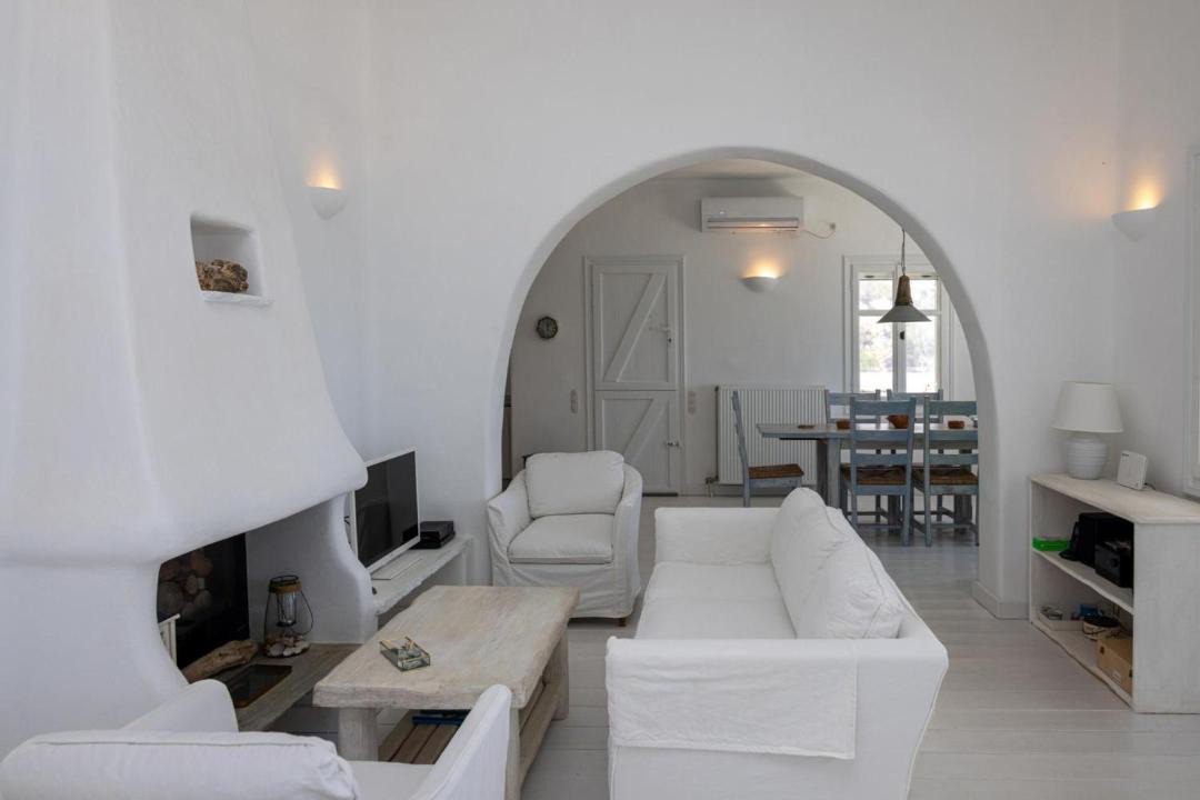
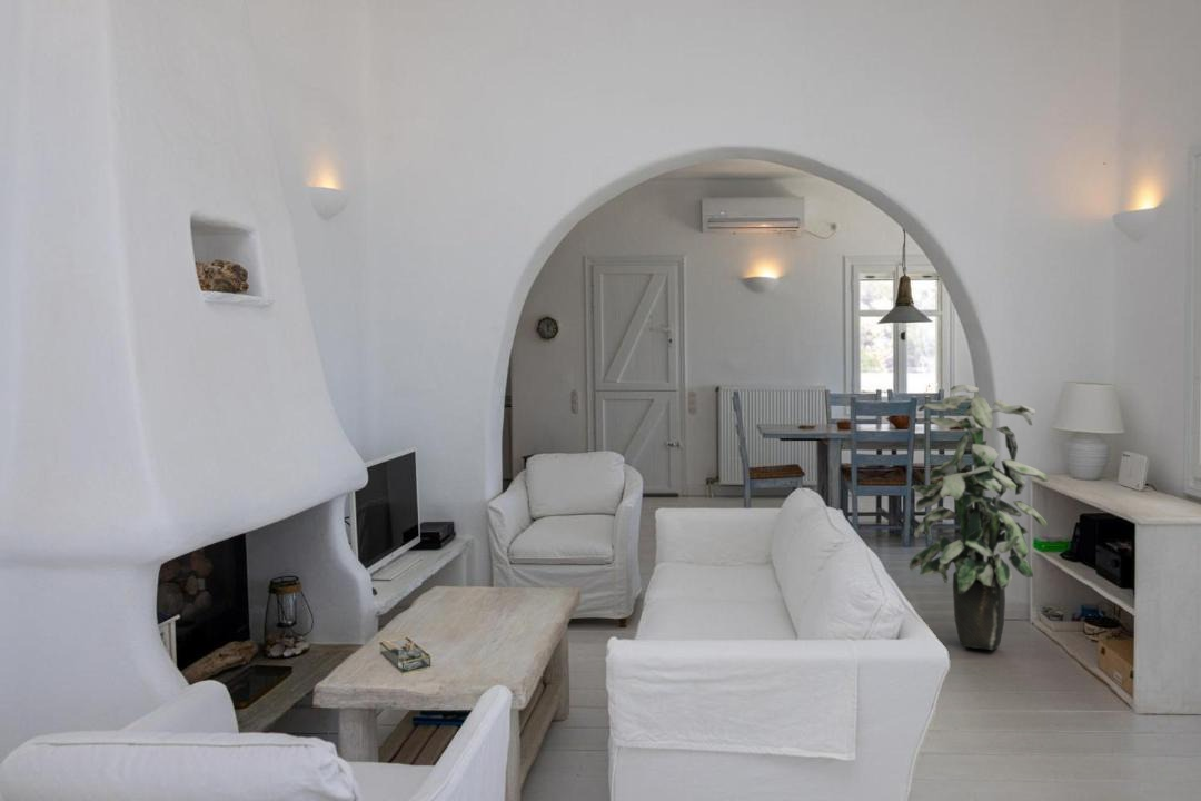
+ indoor plant [909,384,1049,651]
